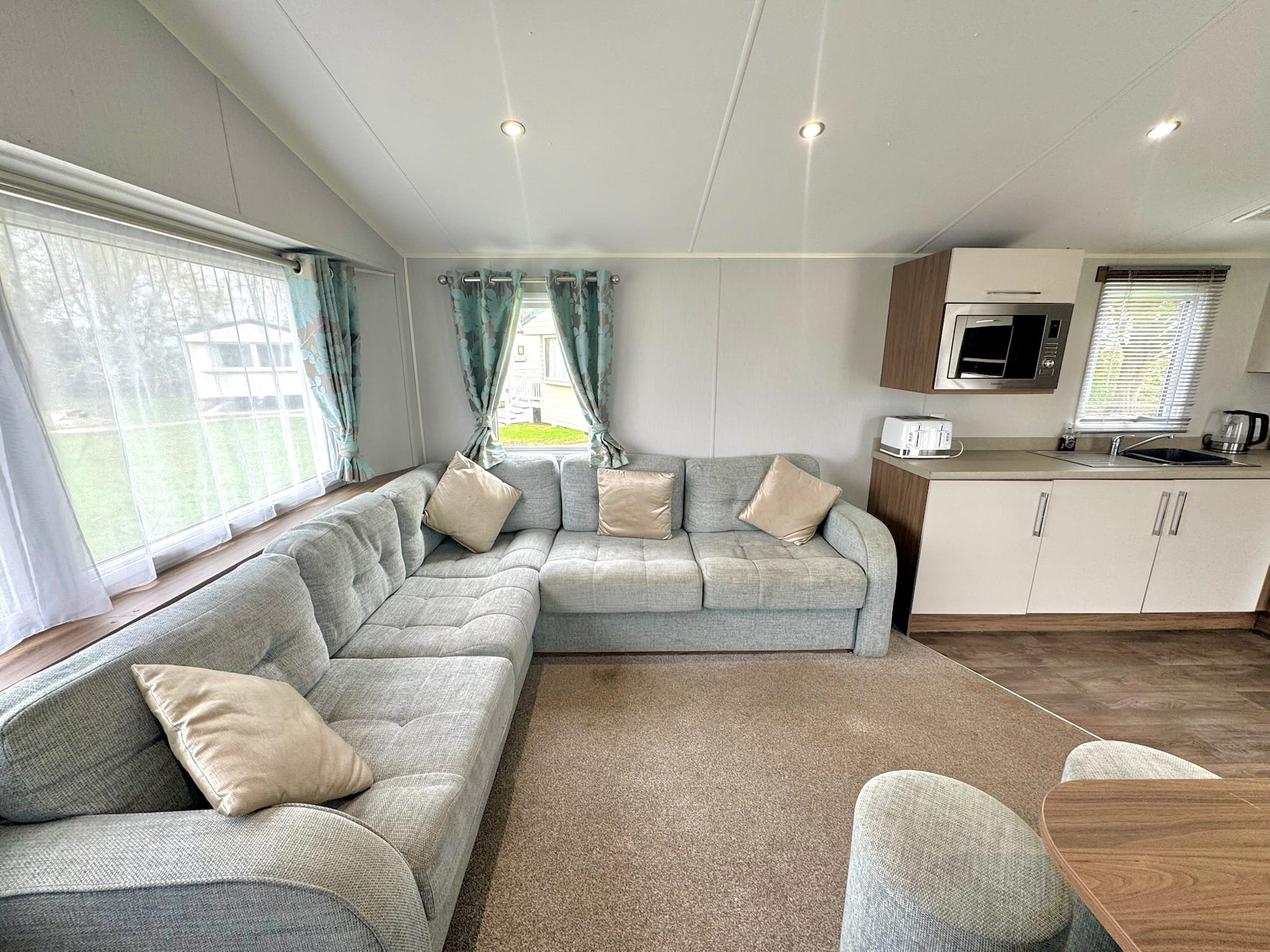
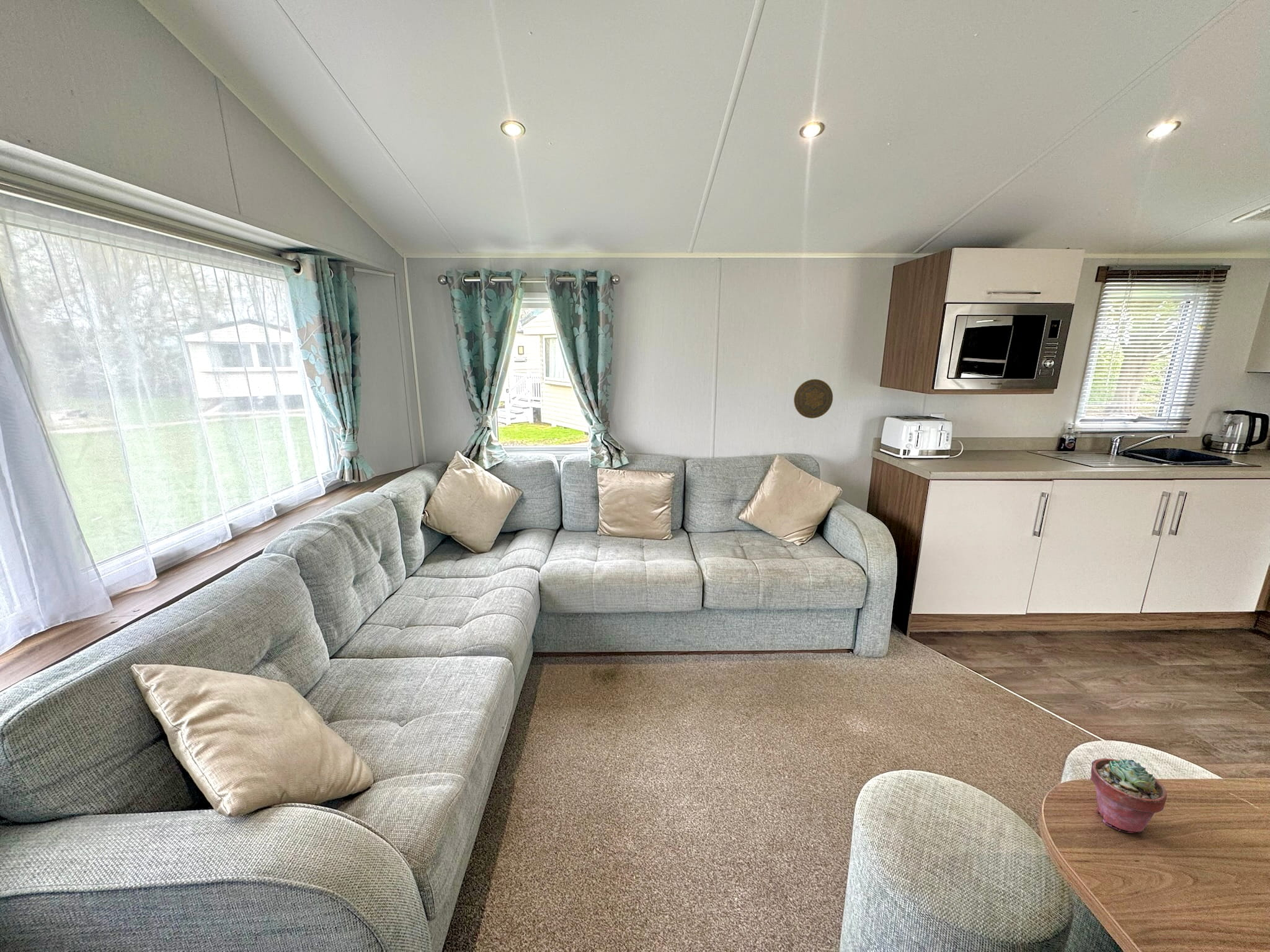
+ decorative plate [793,379,833,419]
+ potted succulent [1090,758,1168,834]
